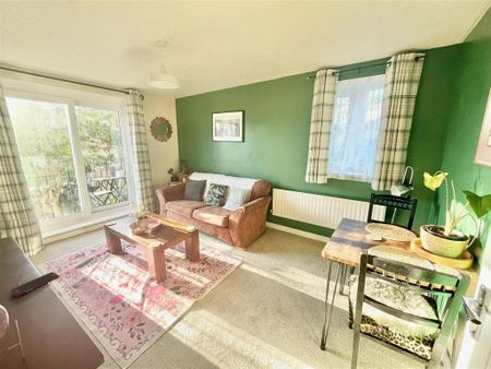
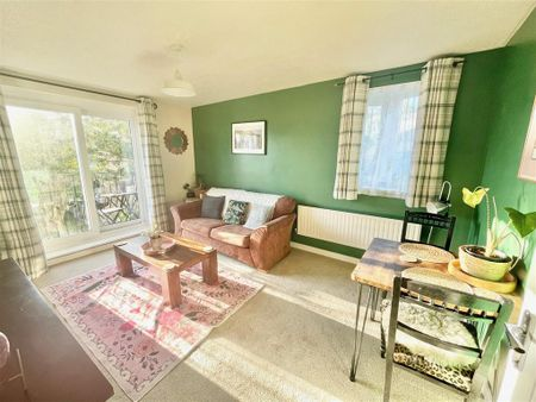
- cell phone [10,271,60,297]
